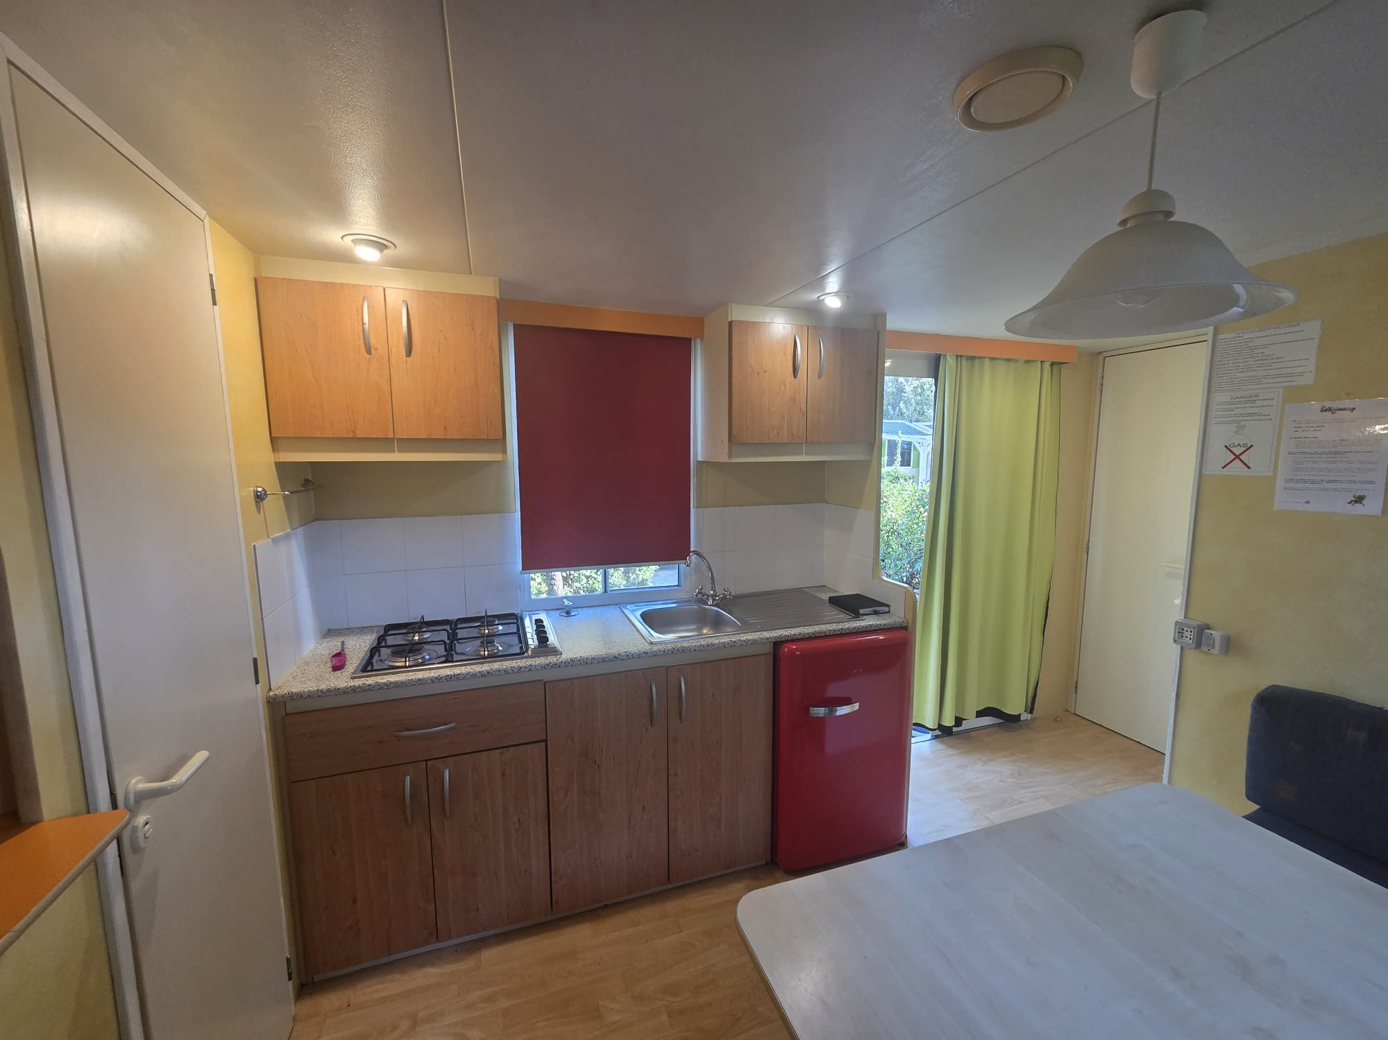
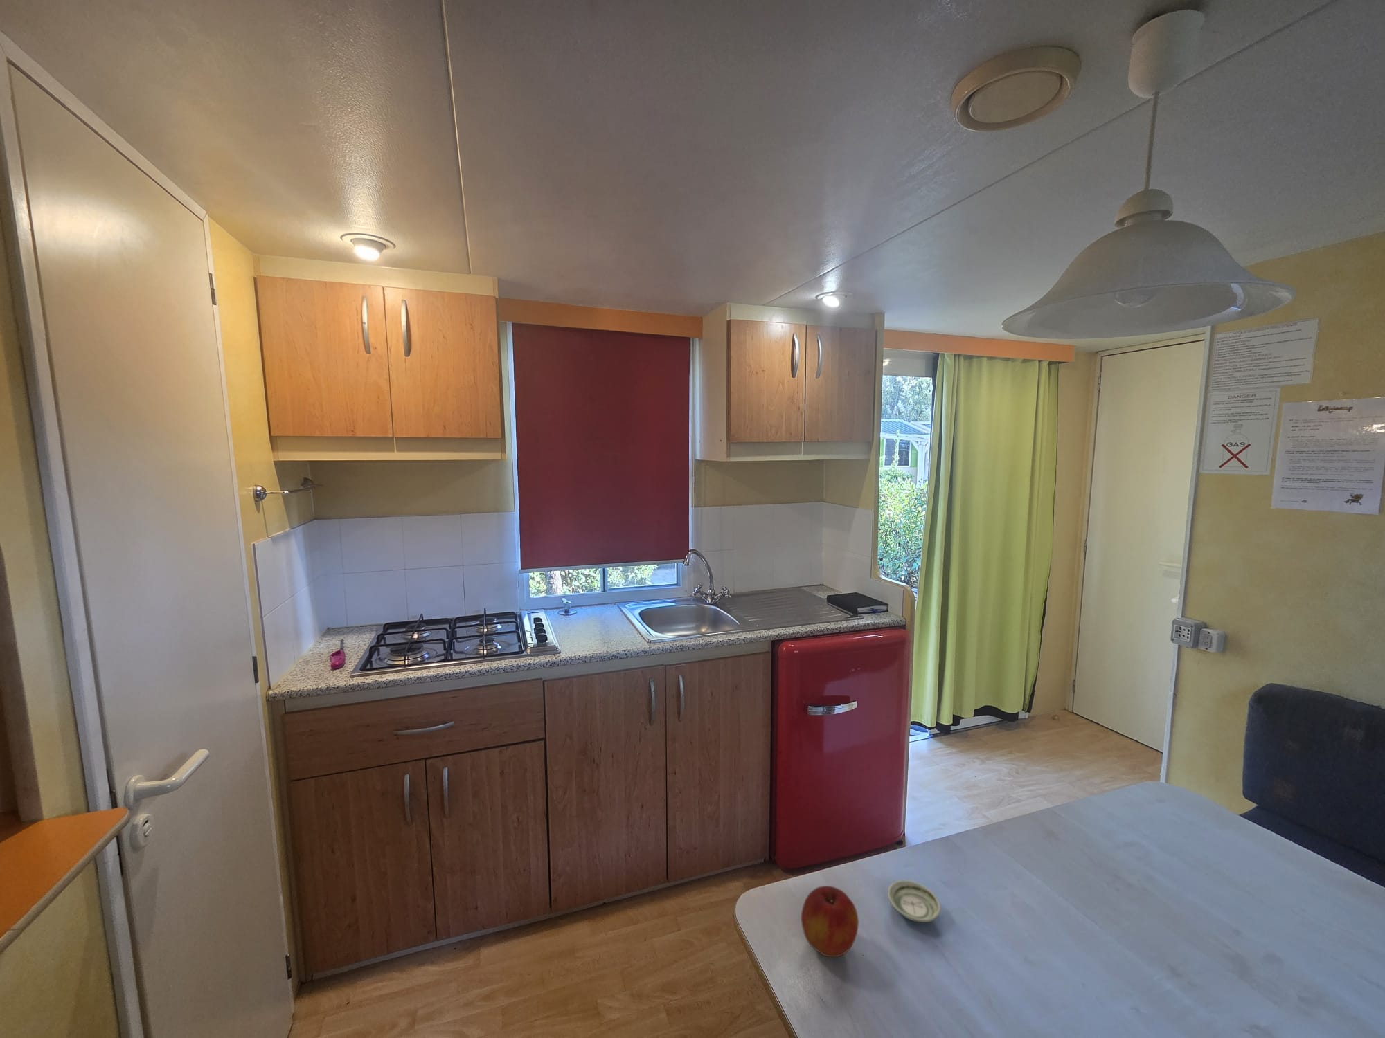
+ apple [800,885,859,957]
+ saucer [887,880,941,924]
